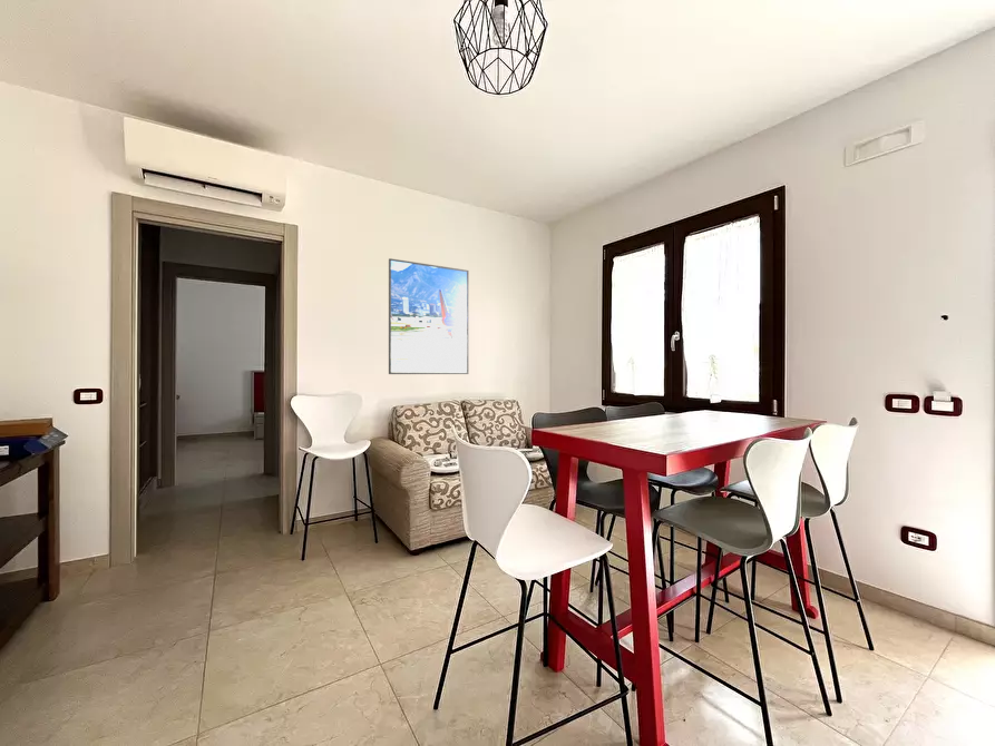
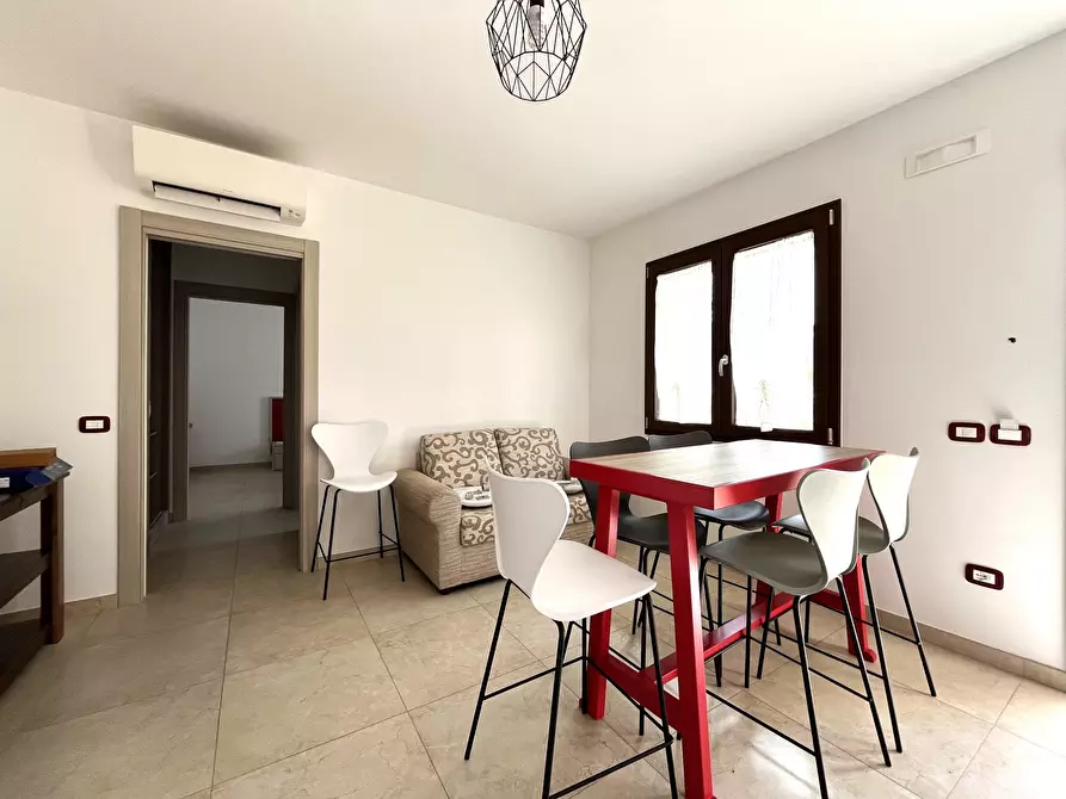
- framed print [388,257,470,375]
